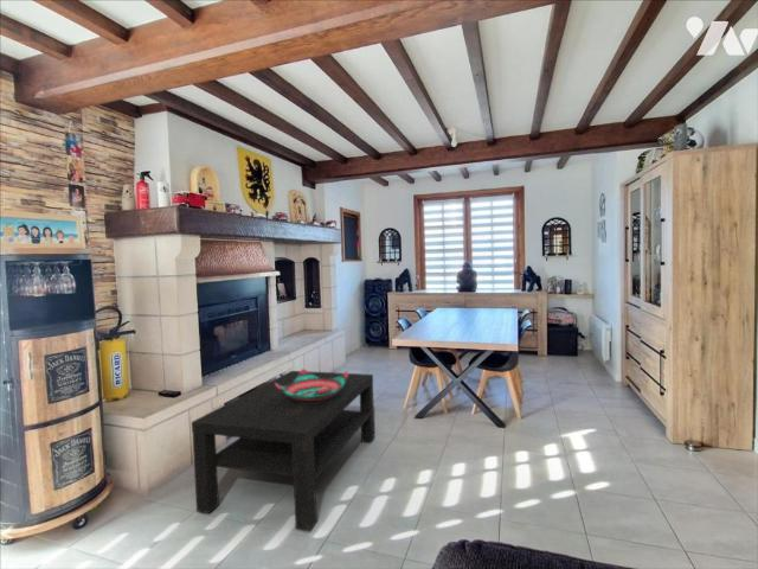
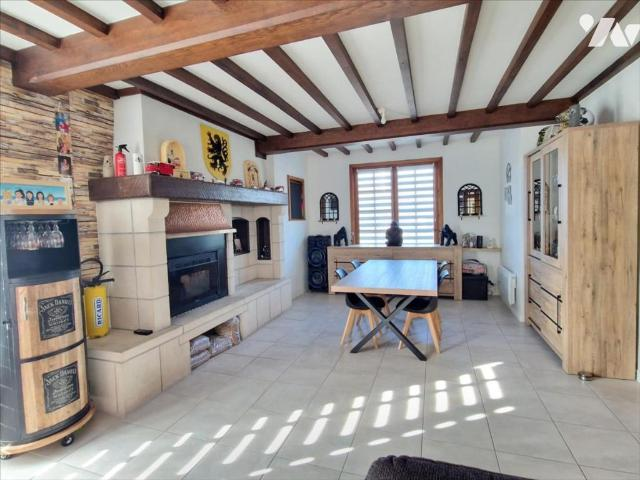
- decorative bowl [275,367,349,403]
- coffee table [191,370,377,532]
